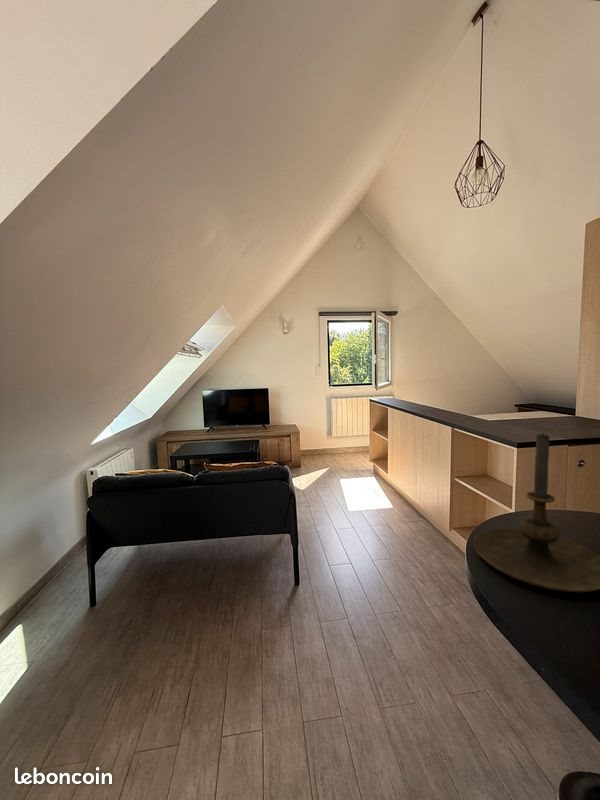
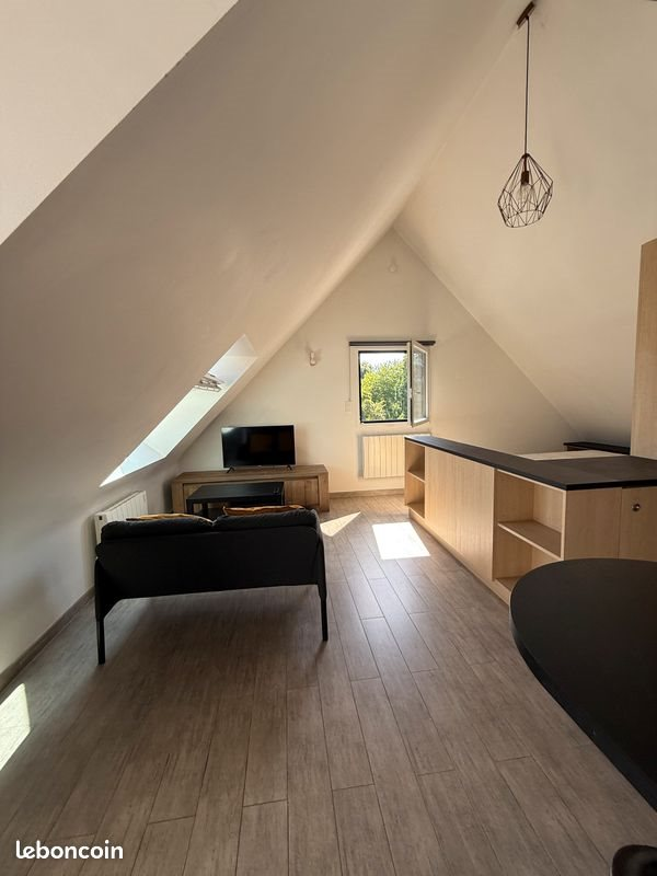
- candle holder [472,432,600,593]
